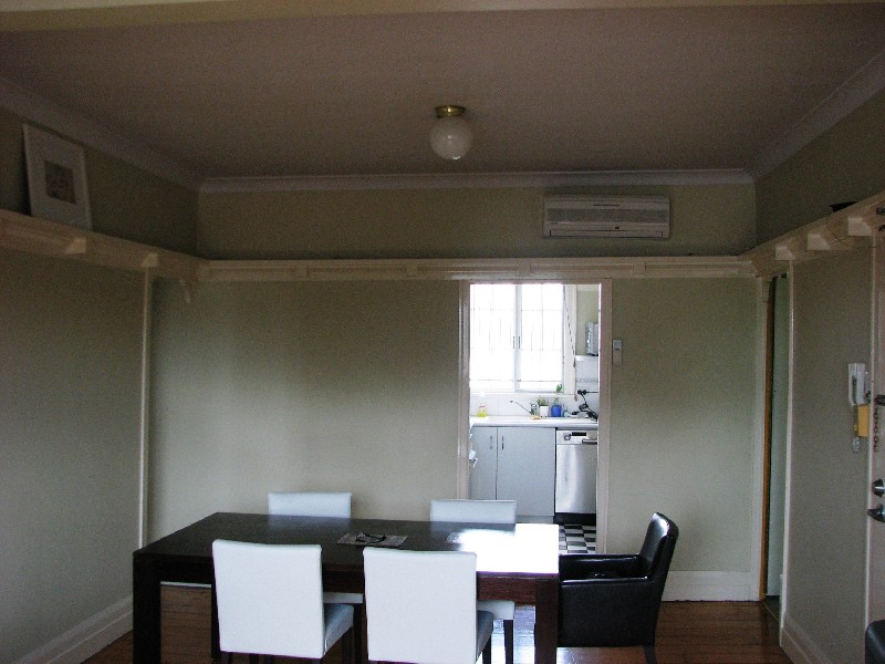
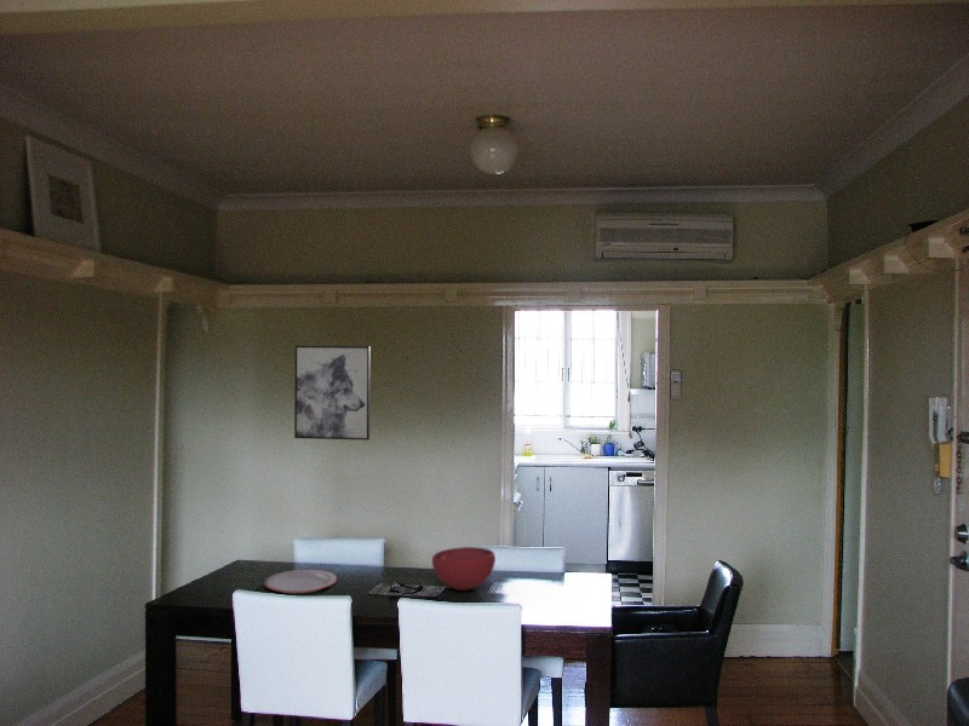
+ plate [263,569,338,594]
+ bowl [431,546,497,592]
+ wall art [293,345,372,442]
